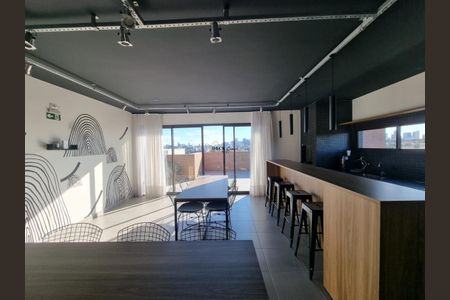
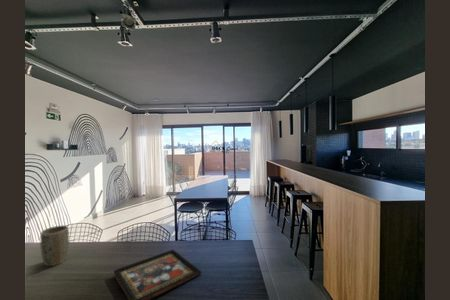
+ decorative tray [113,248,202,300]
+ plant pot [39,225,70,267]
